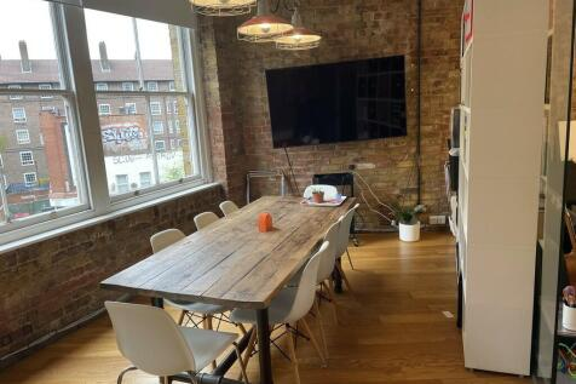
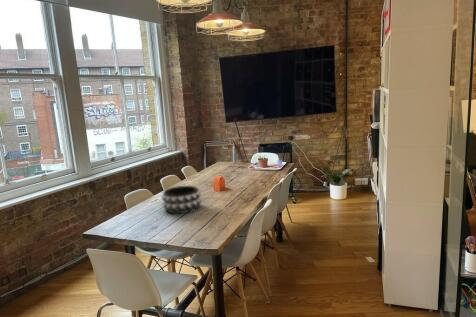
+ decorative bowl [160,185,203,214]
